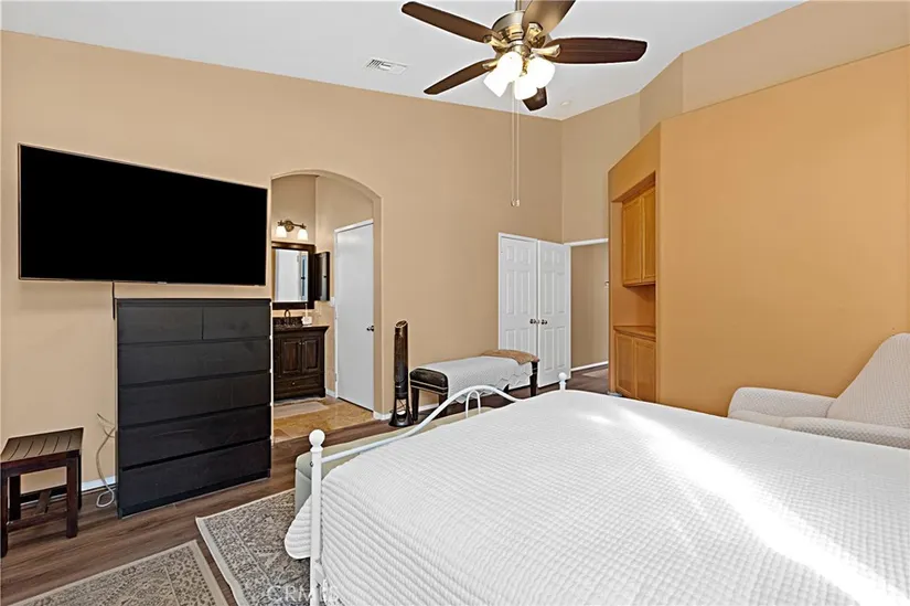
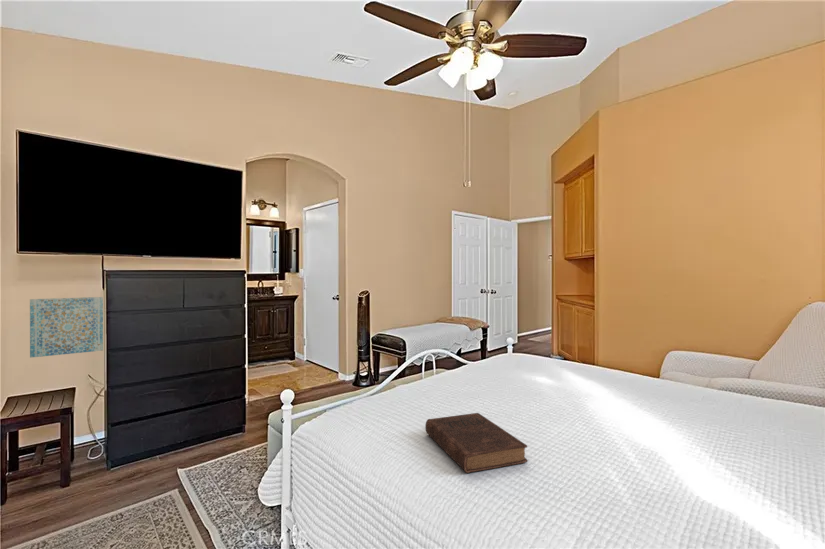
+ wall art [29,296,104,359]
+ book [424,412,529,474]
